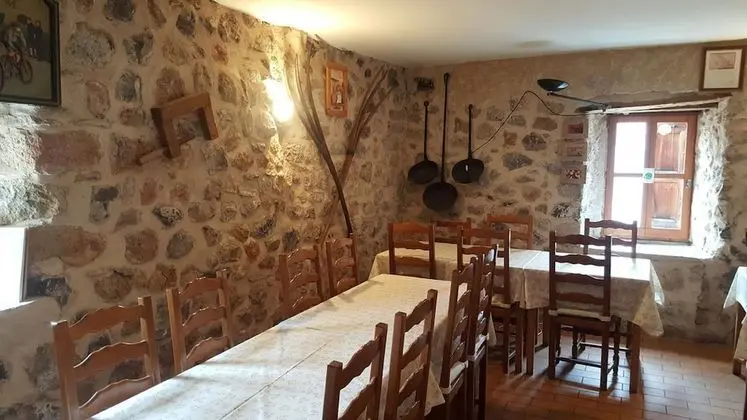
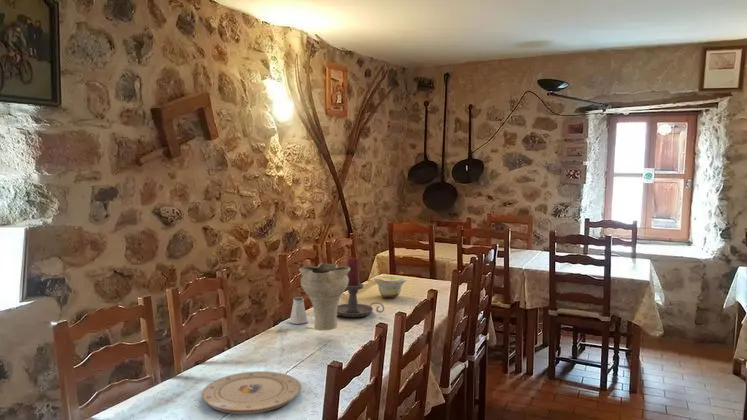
+ candle holder [337,257,385,318]
+ saltshaker [289,296,308,325]
+ vase [298,263,350,331]
+ plate [201,370,302,415]
+ bowl [372,275,408,298]
